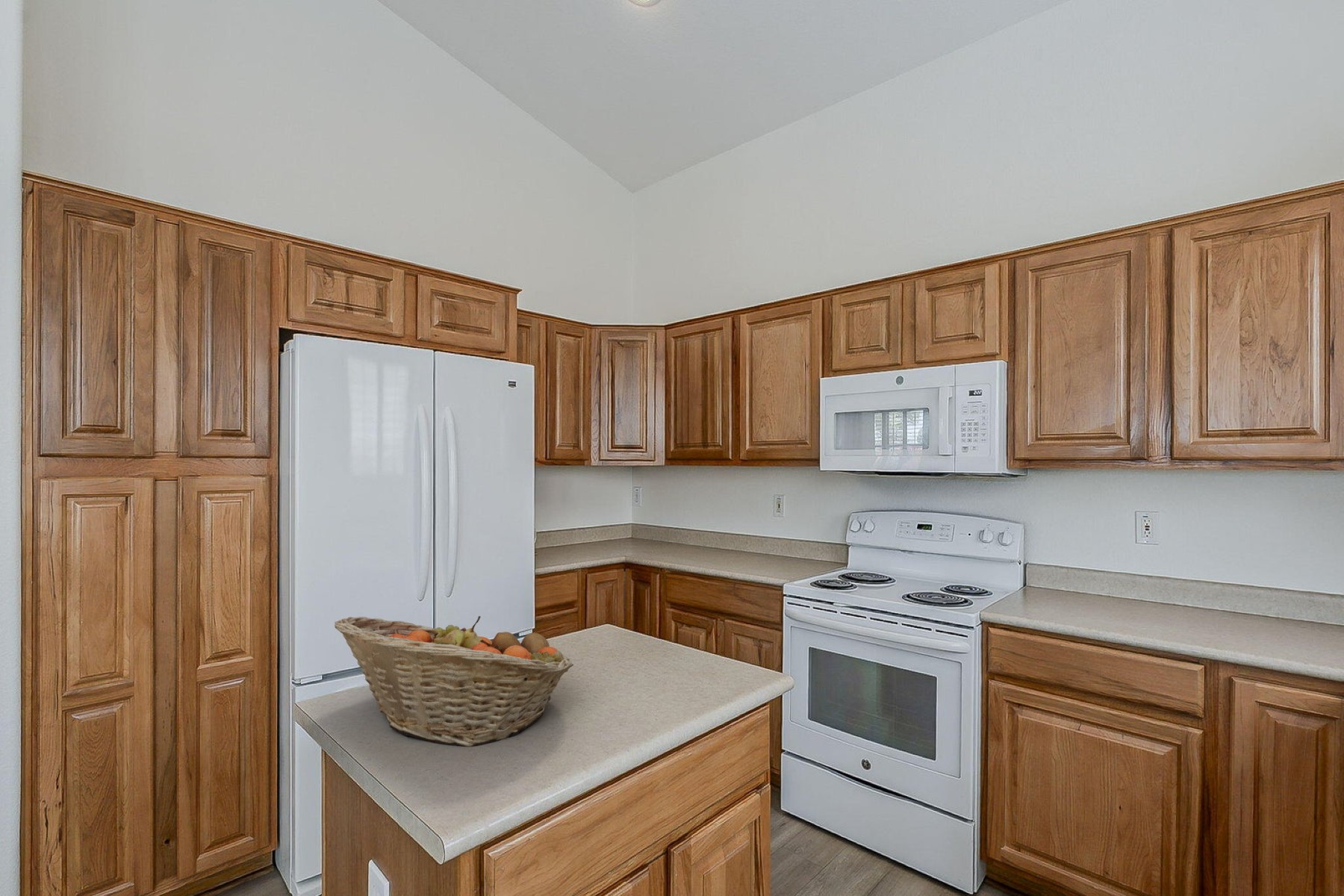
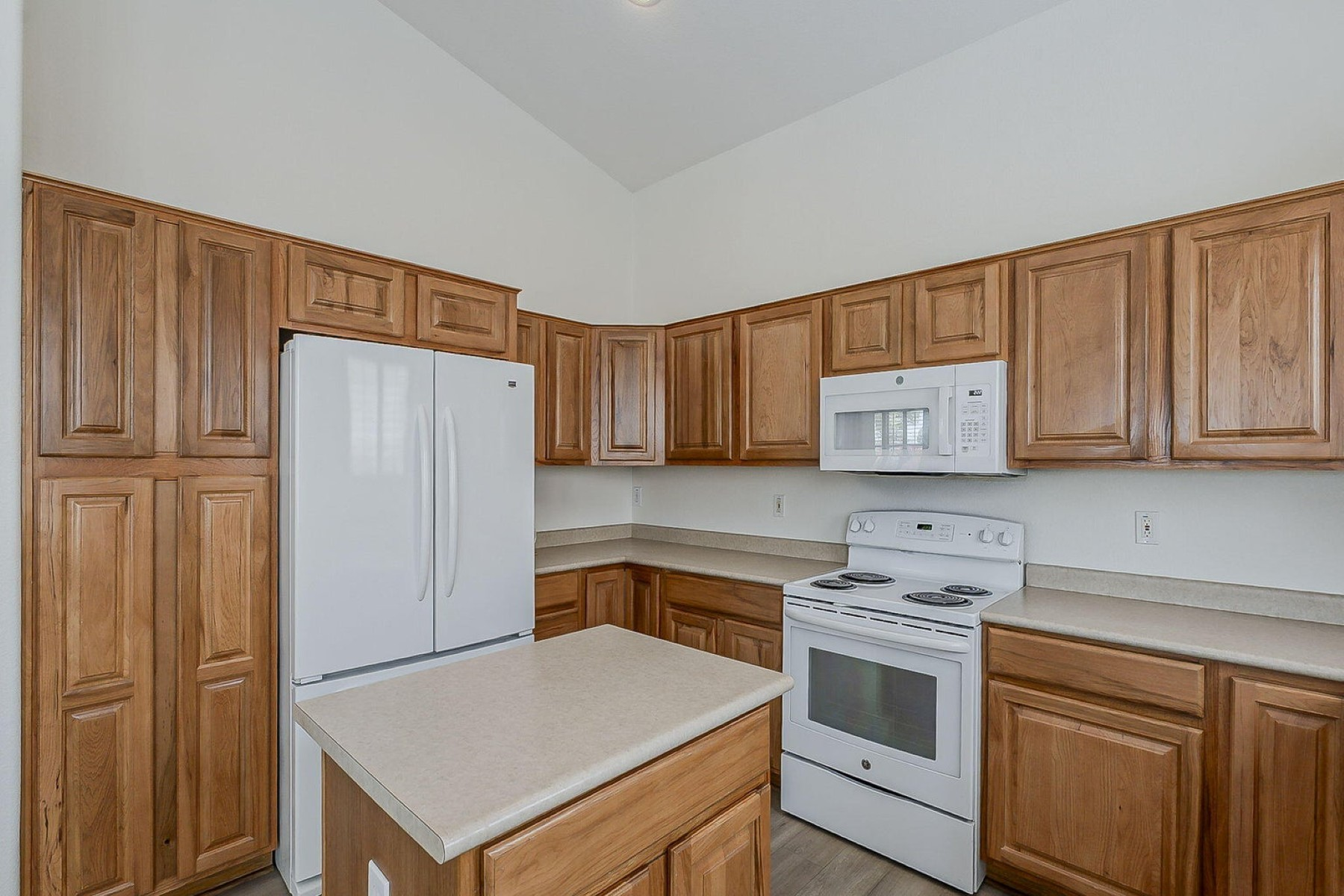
- fruit basket [334,615,574,747]
